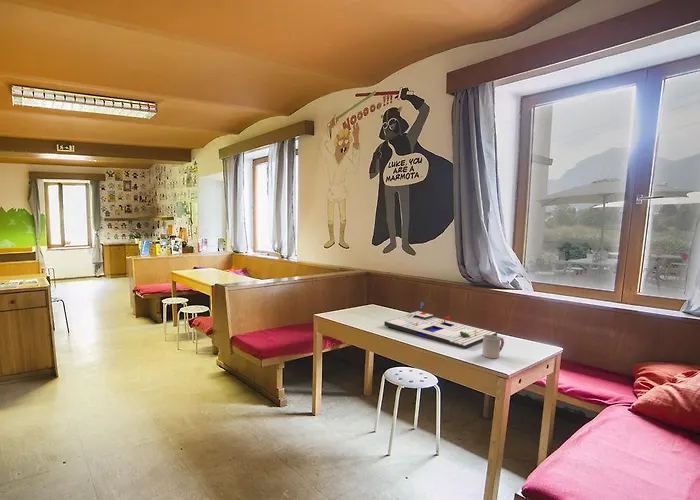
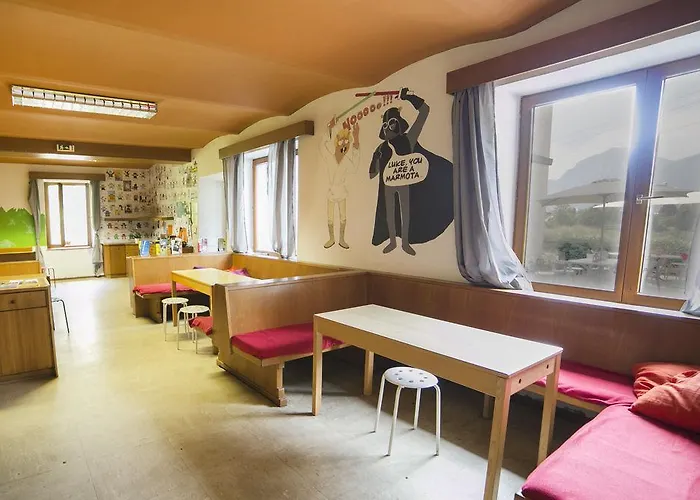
- board game [383,301,498,350]
- cup [481,335,505,359]
